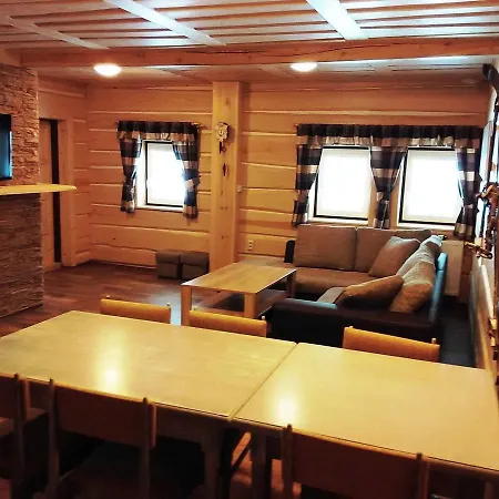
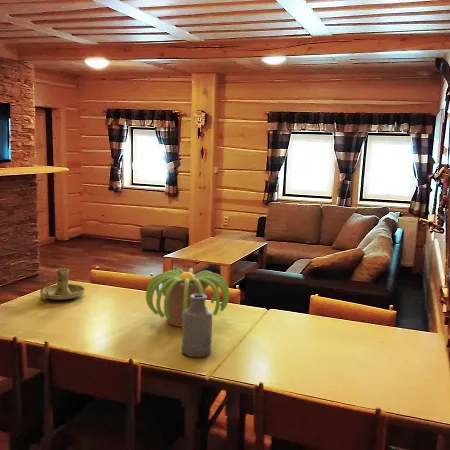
+ bottle [181,294,213,359]
+ candle holder [39,267,85,301]
+ plant [145,267,230,328]
